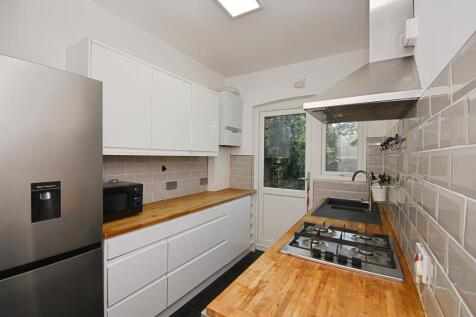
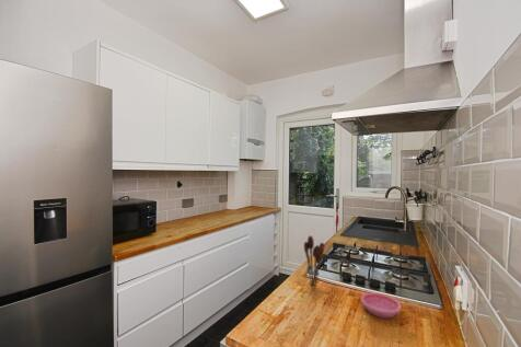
+ utensil holder [303,234,326,289]
+ saucer [360,292,403,319]
